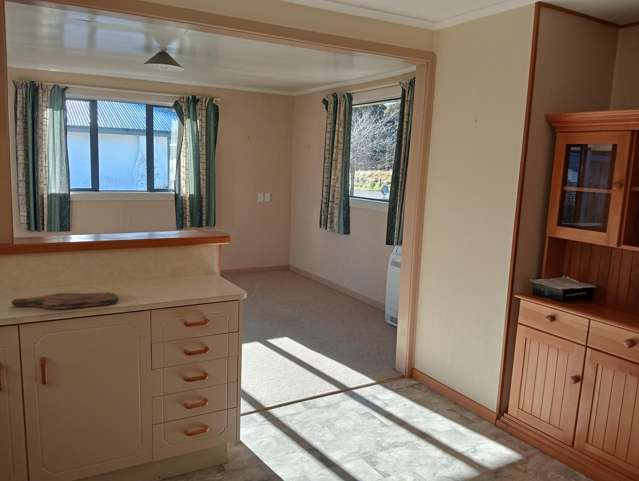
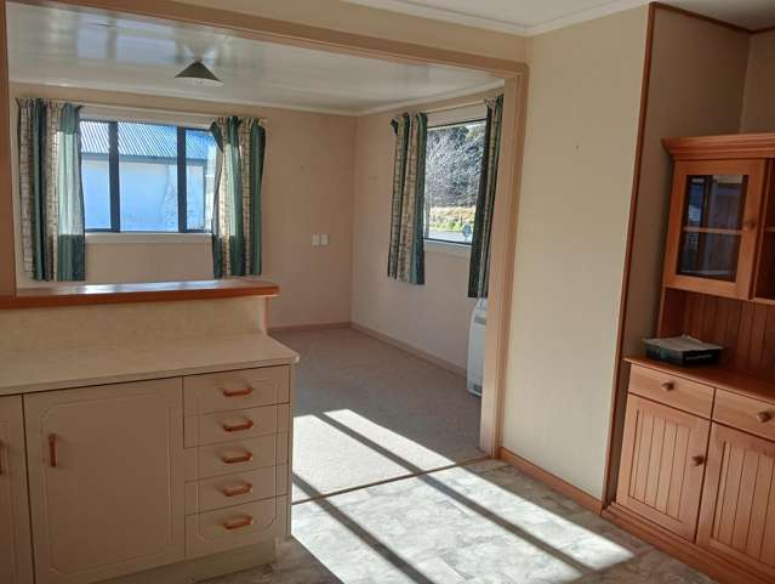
- cutting board [11,292,119,310]
